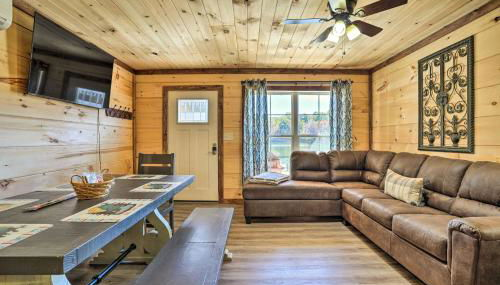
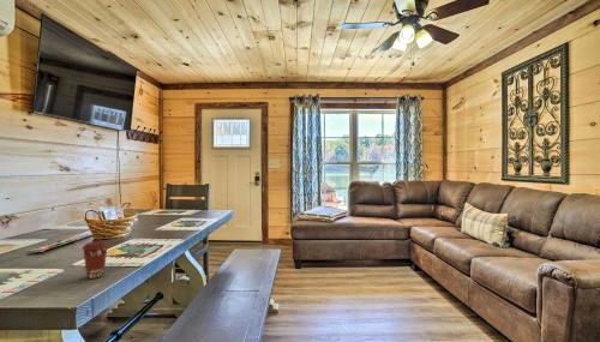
+ coffee cup [82,240,109,280]
